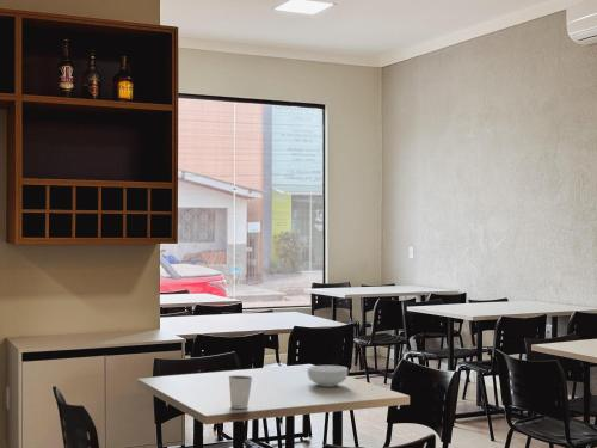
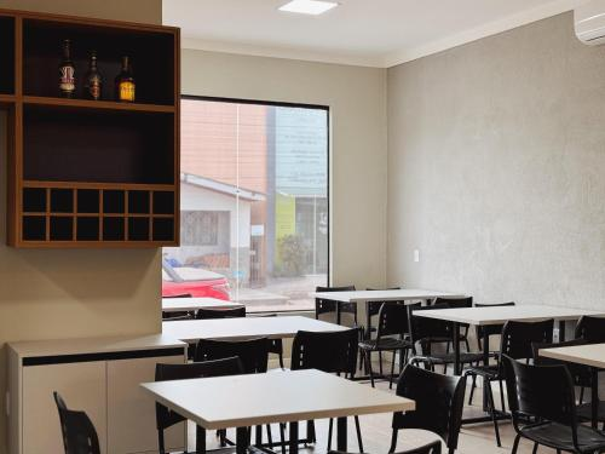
- cereal bowl [307,364,349,388]
- dixie cup [228,374,253,410]
